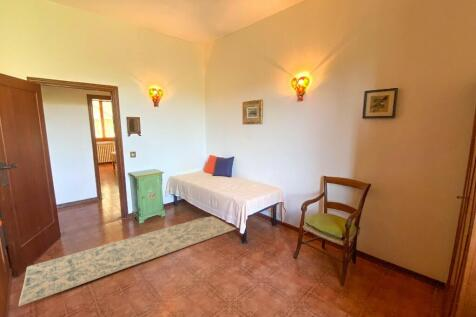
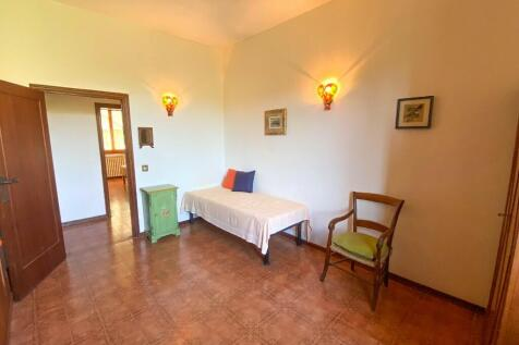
- rug [17,215,237,308]
